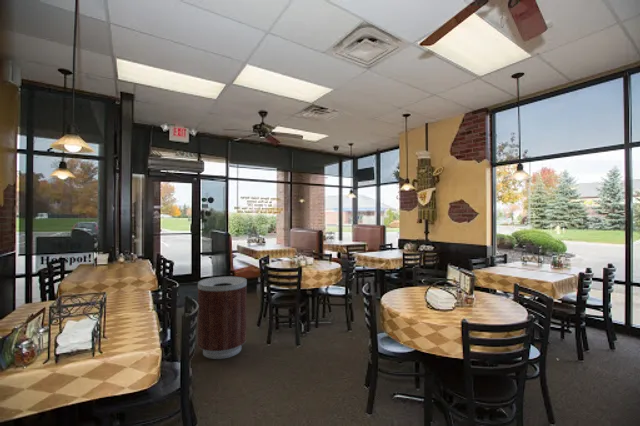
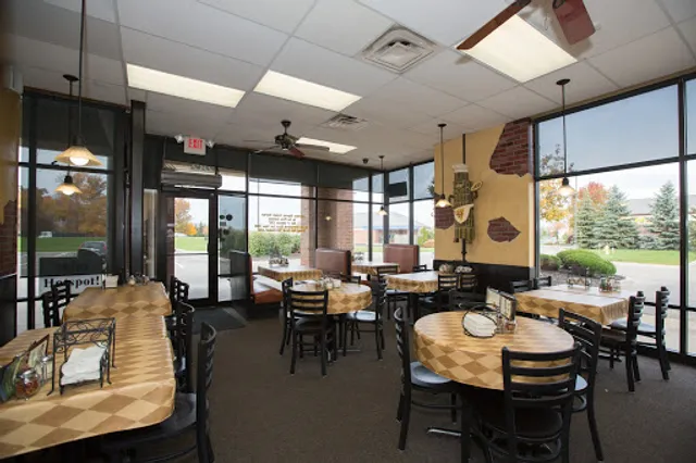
- trash can [197,276,248,360]
